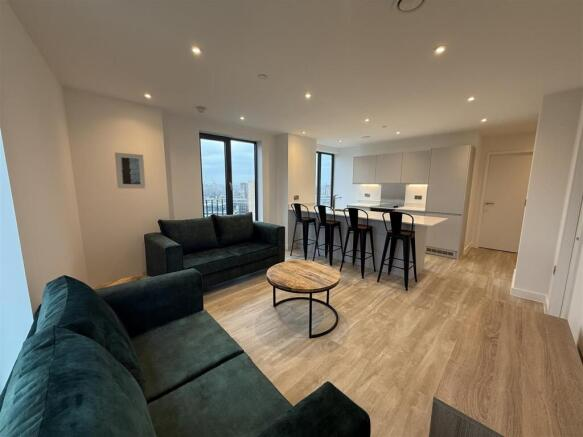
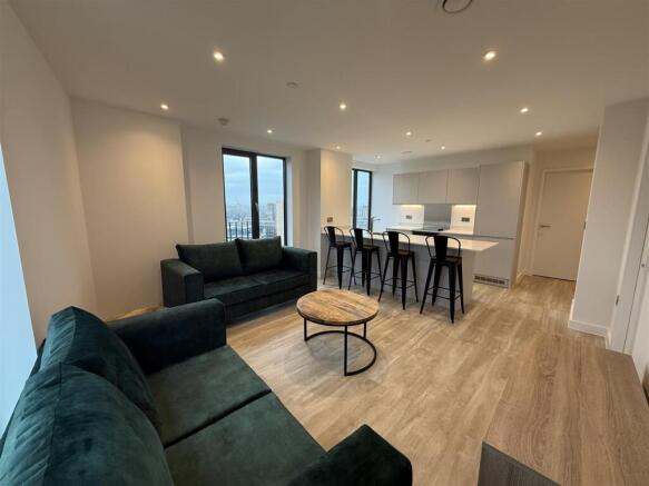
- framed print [114,151,147,190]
